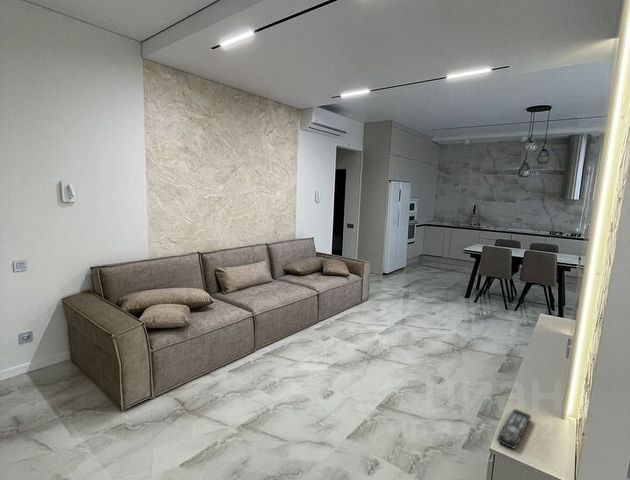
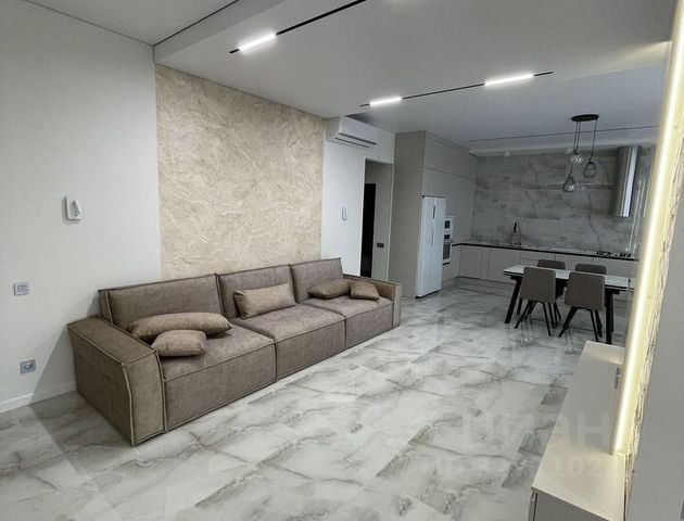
- remote control [496,408,532,450]
